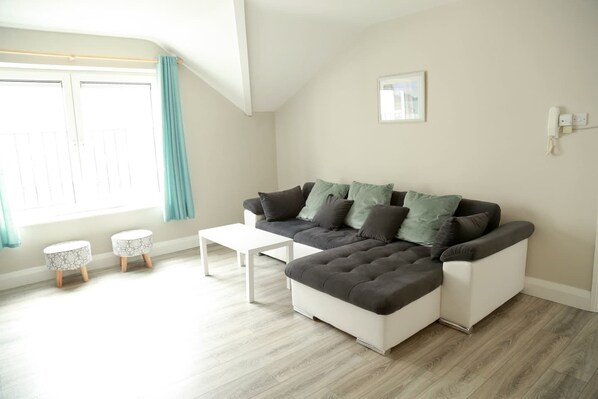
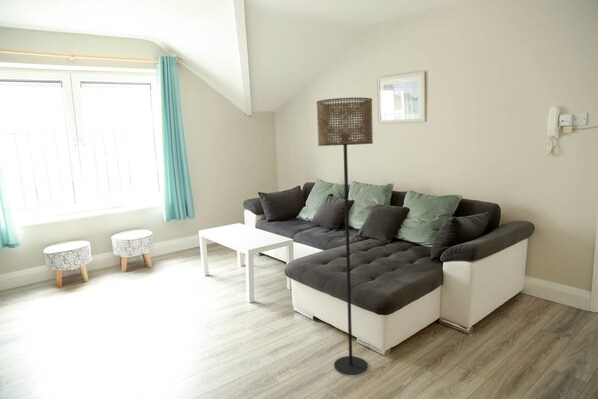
+ floor lamp [316,97,374,376]
